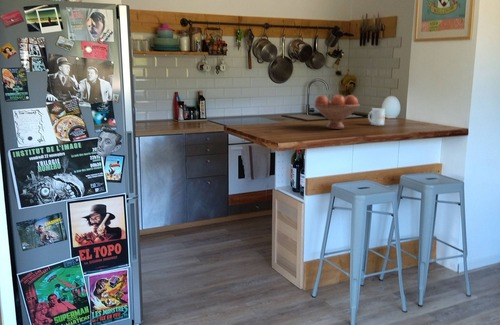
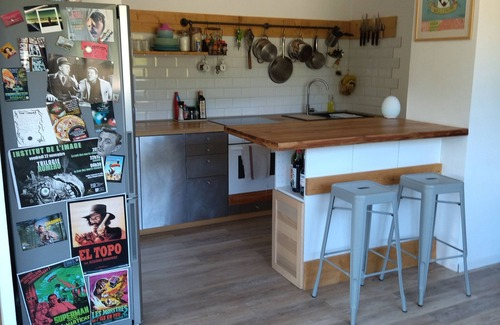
- mug [367,107,386,126]
- fruit bowl [312,94,361,130]
